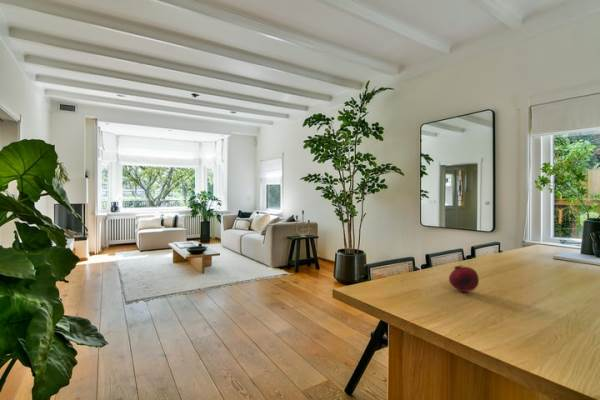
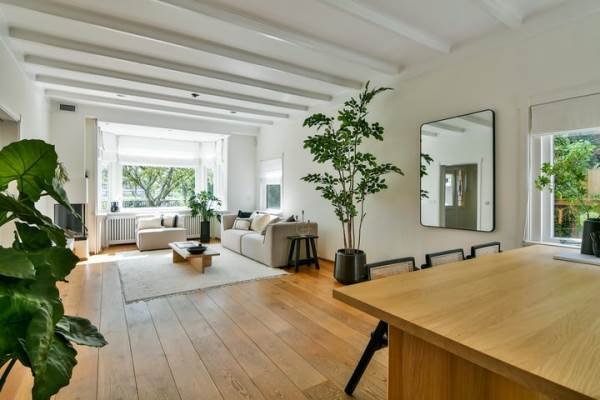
- fruit [448,264,480,293]
